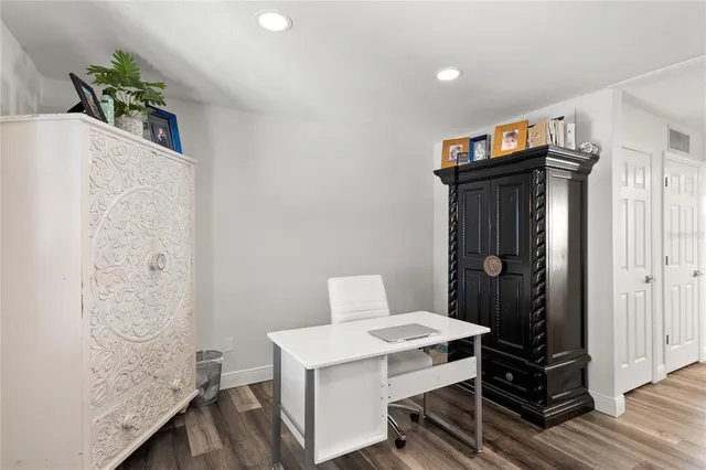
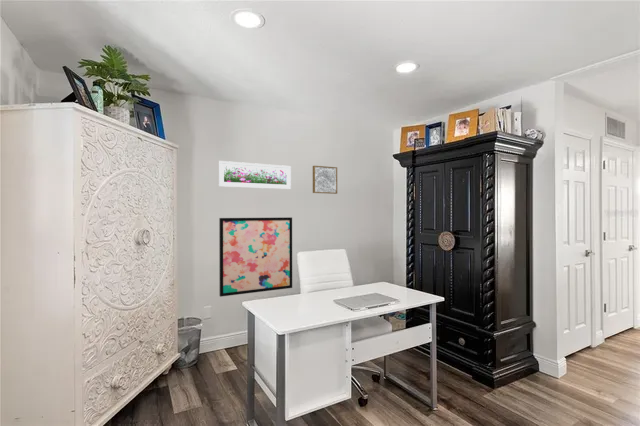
+ wall art [218,216,293,297]
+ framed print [217,160,292,190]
+ wall art [312,165,338,195]
